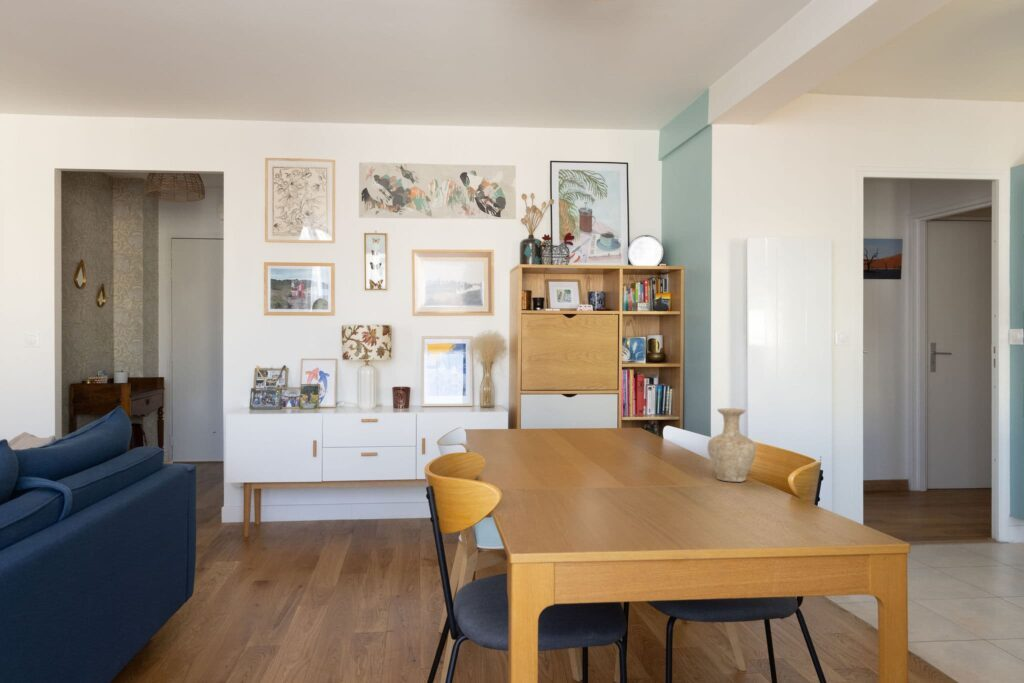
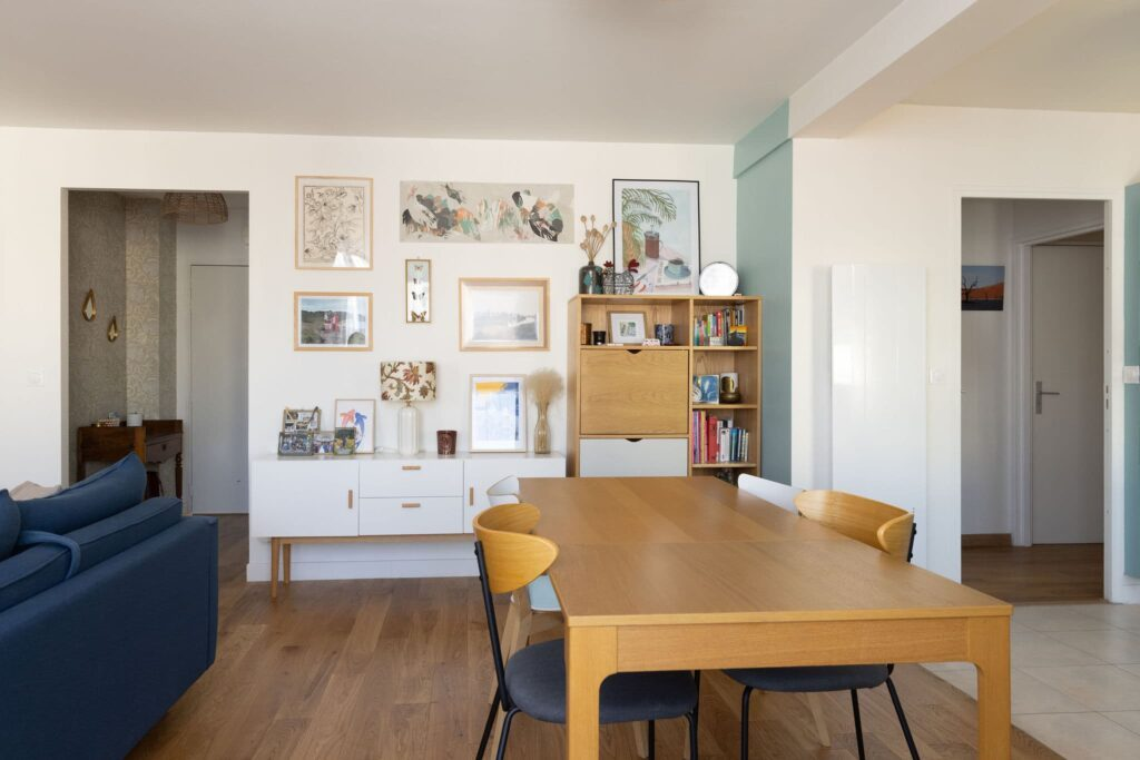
- vase [707,407,757,483]
